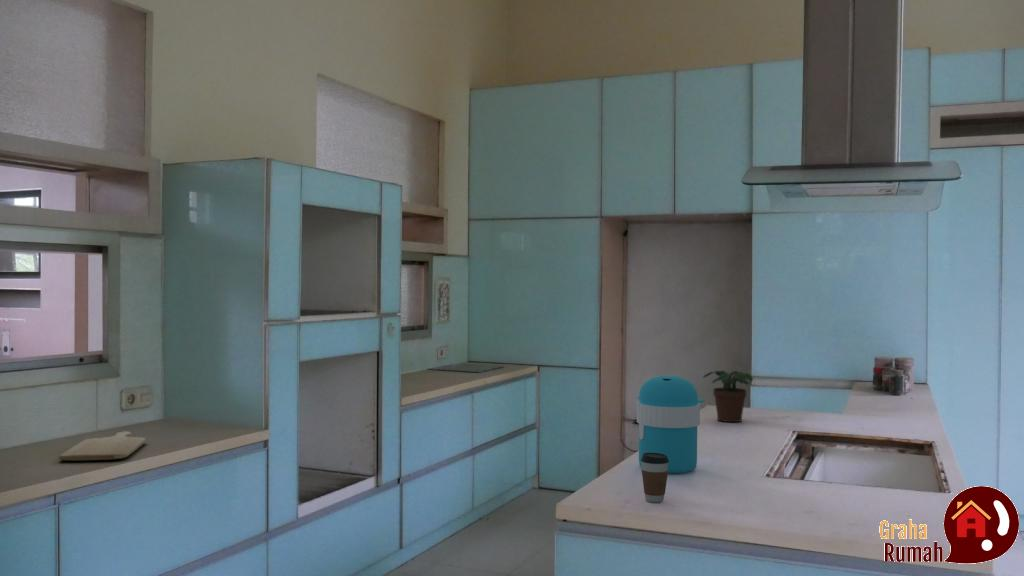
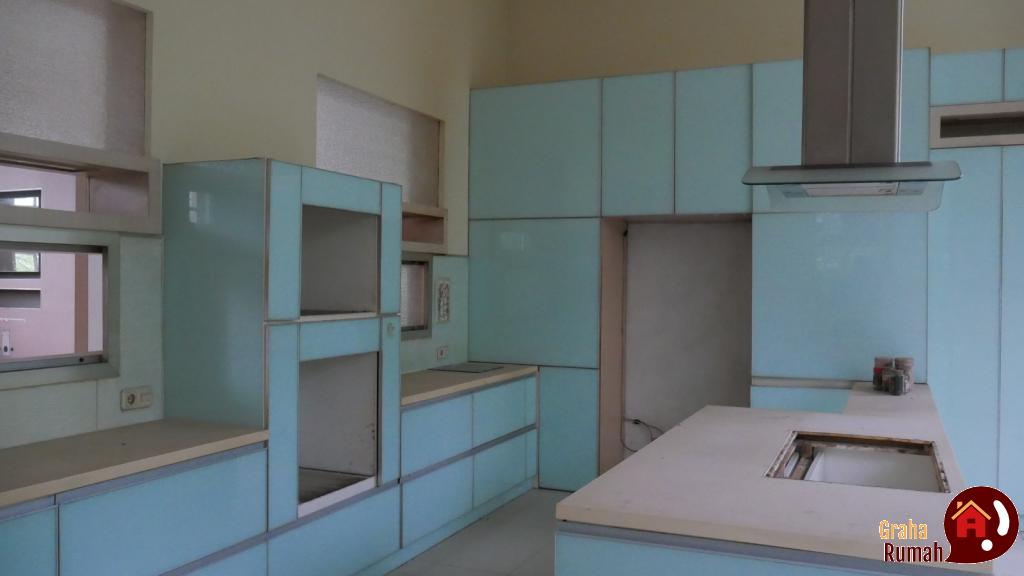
- coffee cup [641,453,669,503]
- chopping board [58,430,147,461]
- potted plant [703,369,754,423]
- coffee maker [636,375,706,474]
